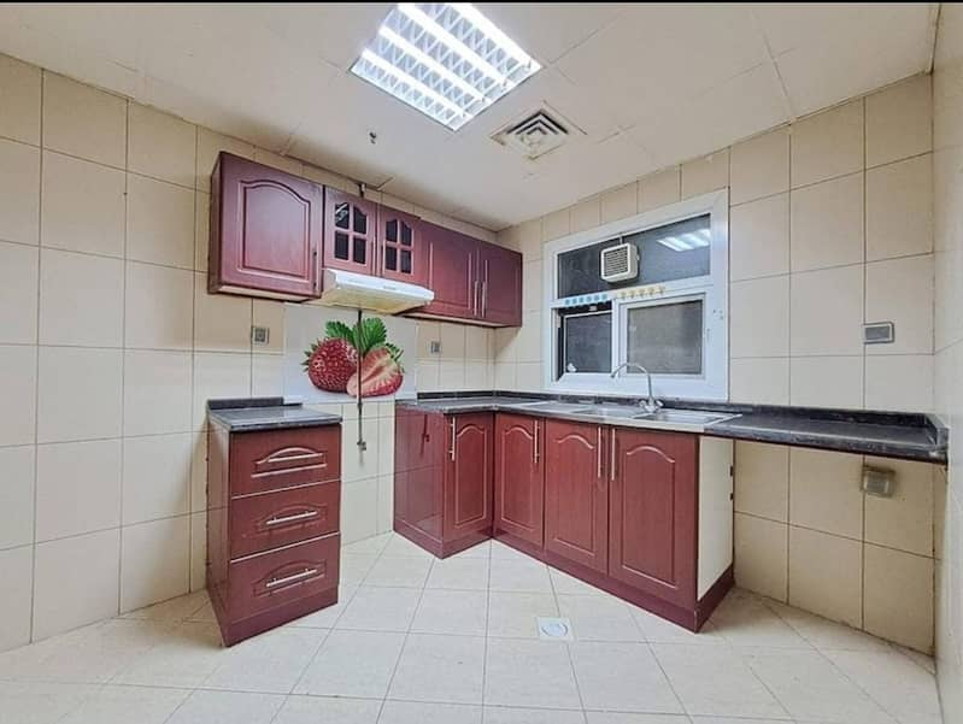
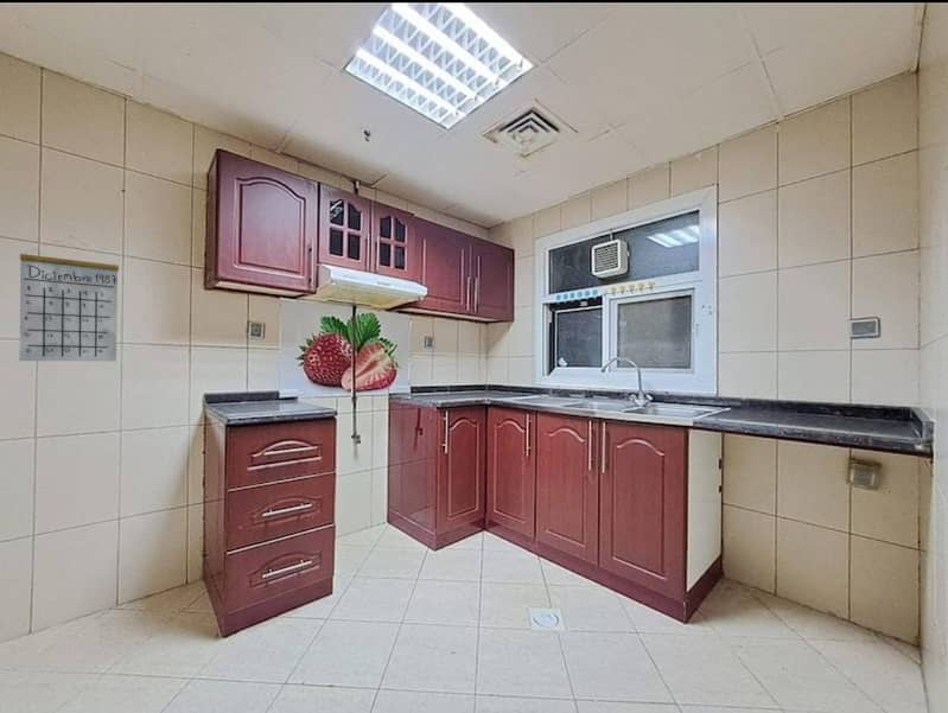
+ calendar [18,235,120,362]
